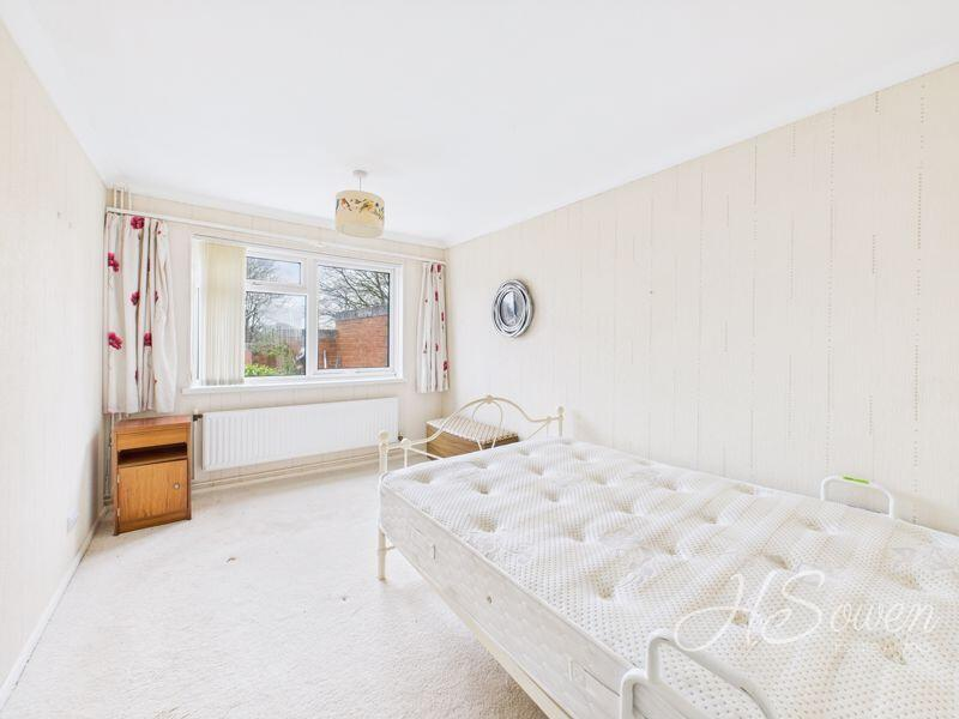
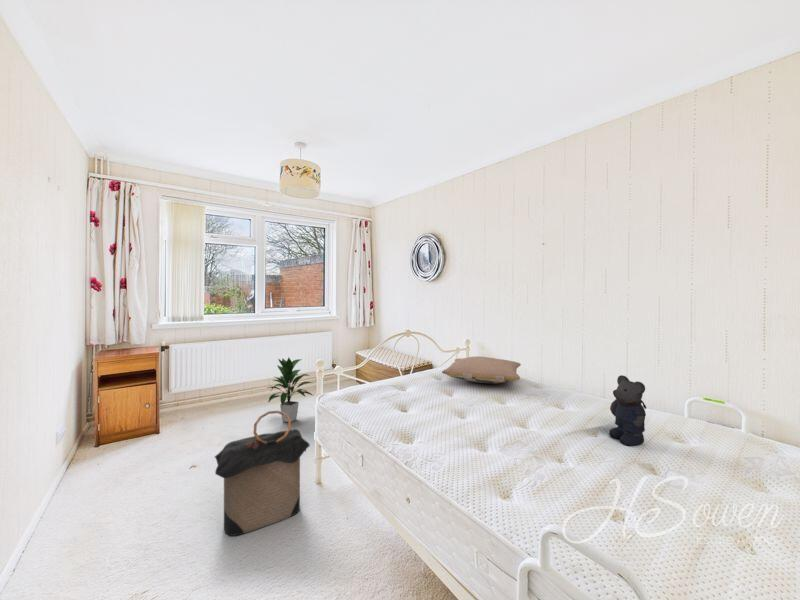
+ indoor plant [266,356,315,423]
+ bear [608,374,647,447]
+ pillow [441,356,522,384]
+ laundry hamper [214,410,311,537]
